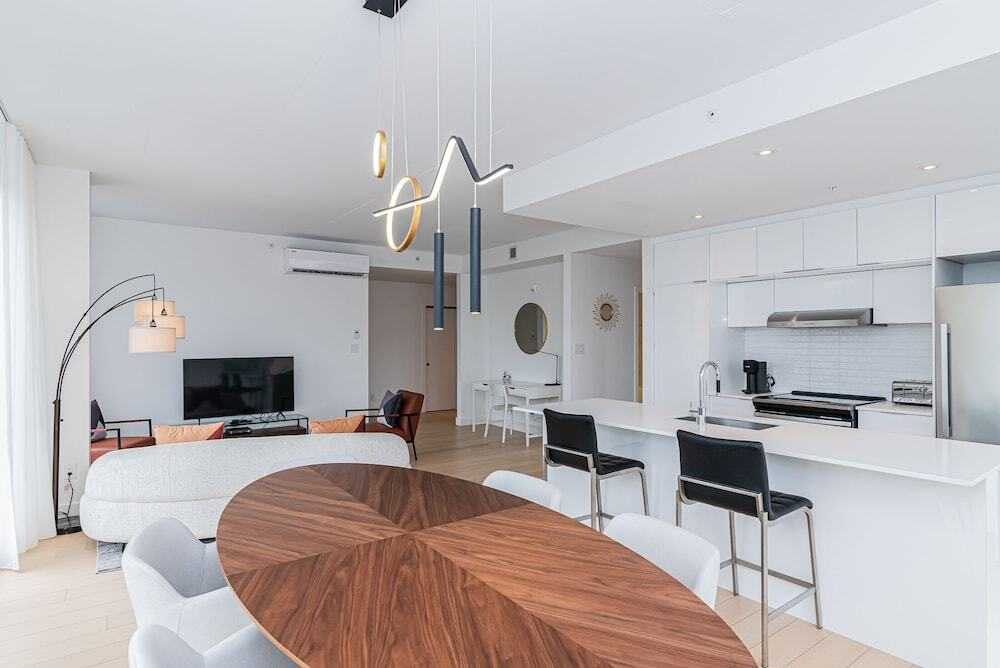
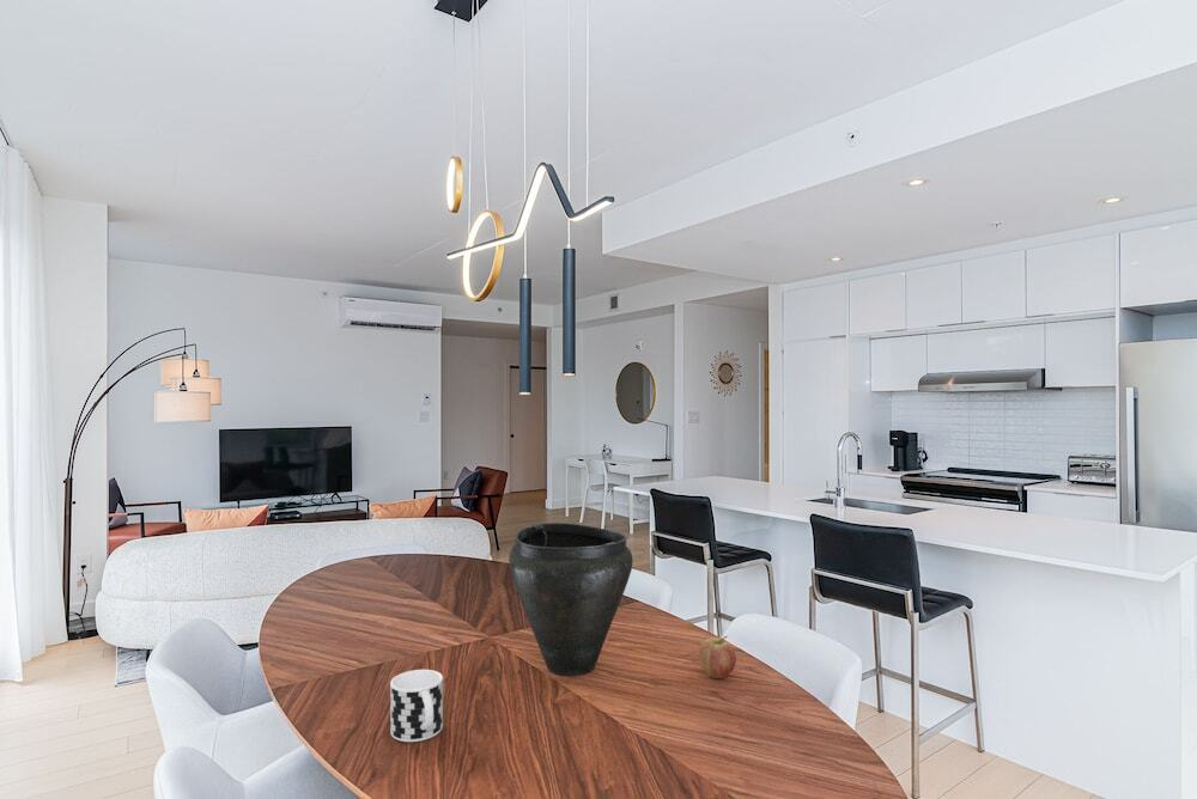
+ vase [508,522,634,677]
+ fruit [698,635,737,679]
+ cup [389,669,444,743]
